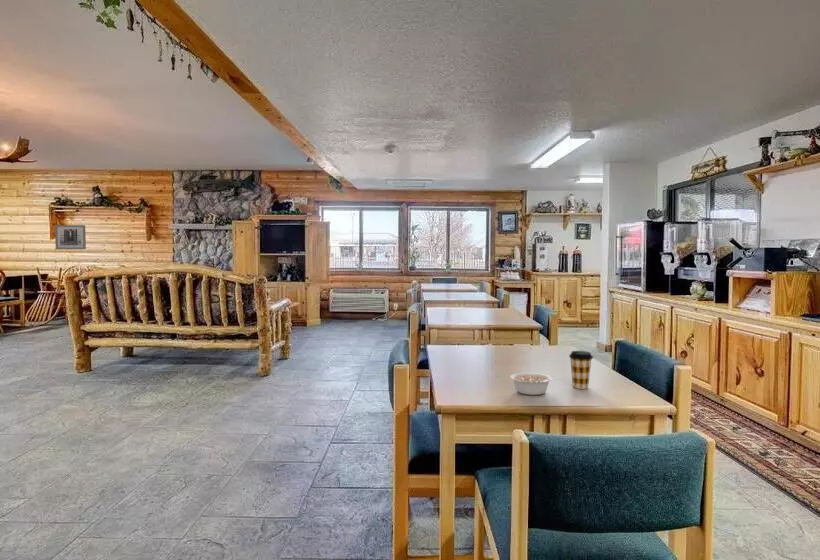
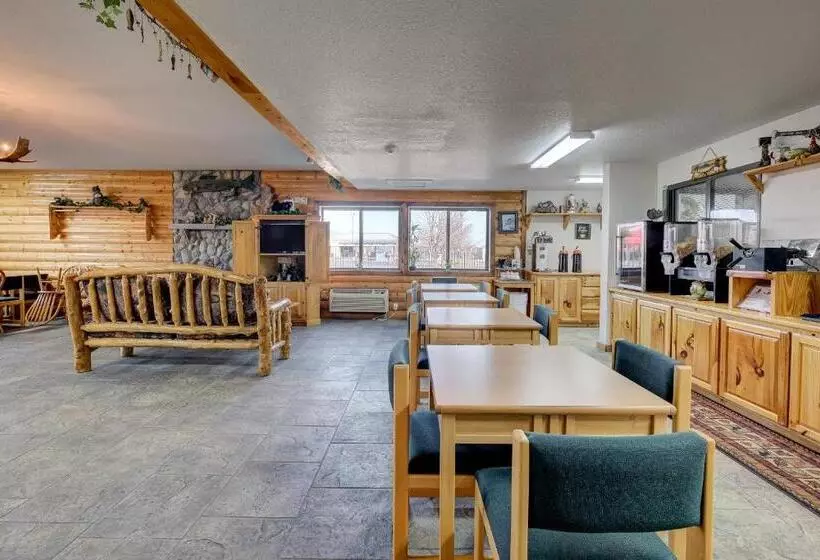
- coffee cup [568,350,594,390]
- wall art [54,224,87,250]
- legume [509,372,560,396]
